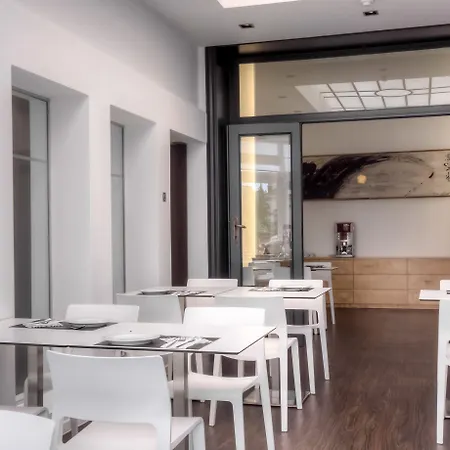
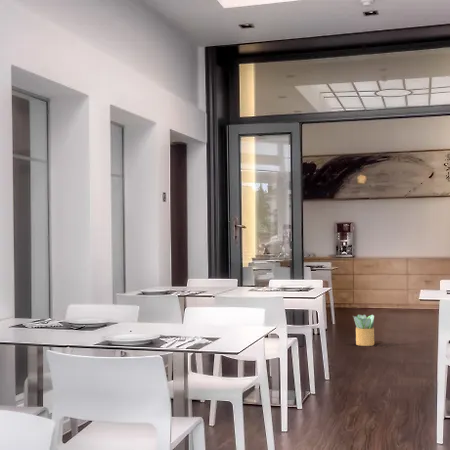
+ potted plant [351,313,375,347]
